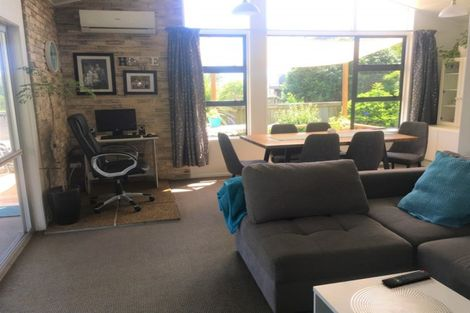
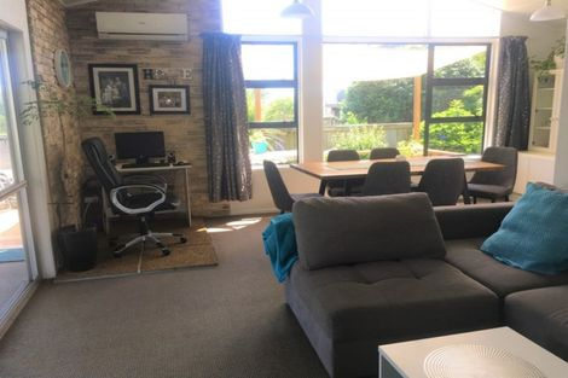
- remote control [381,269,433,288]
